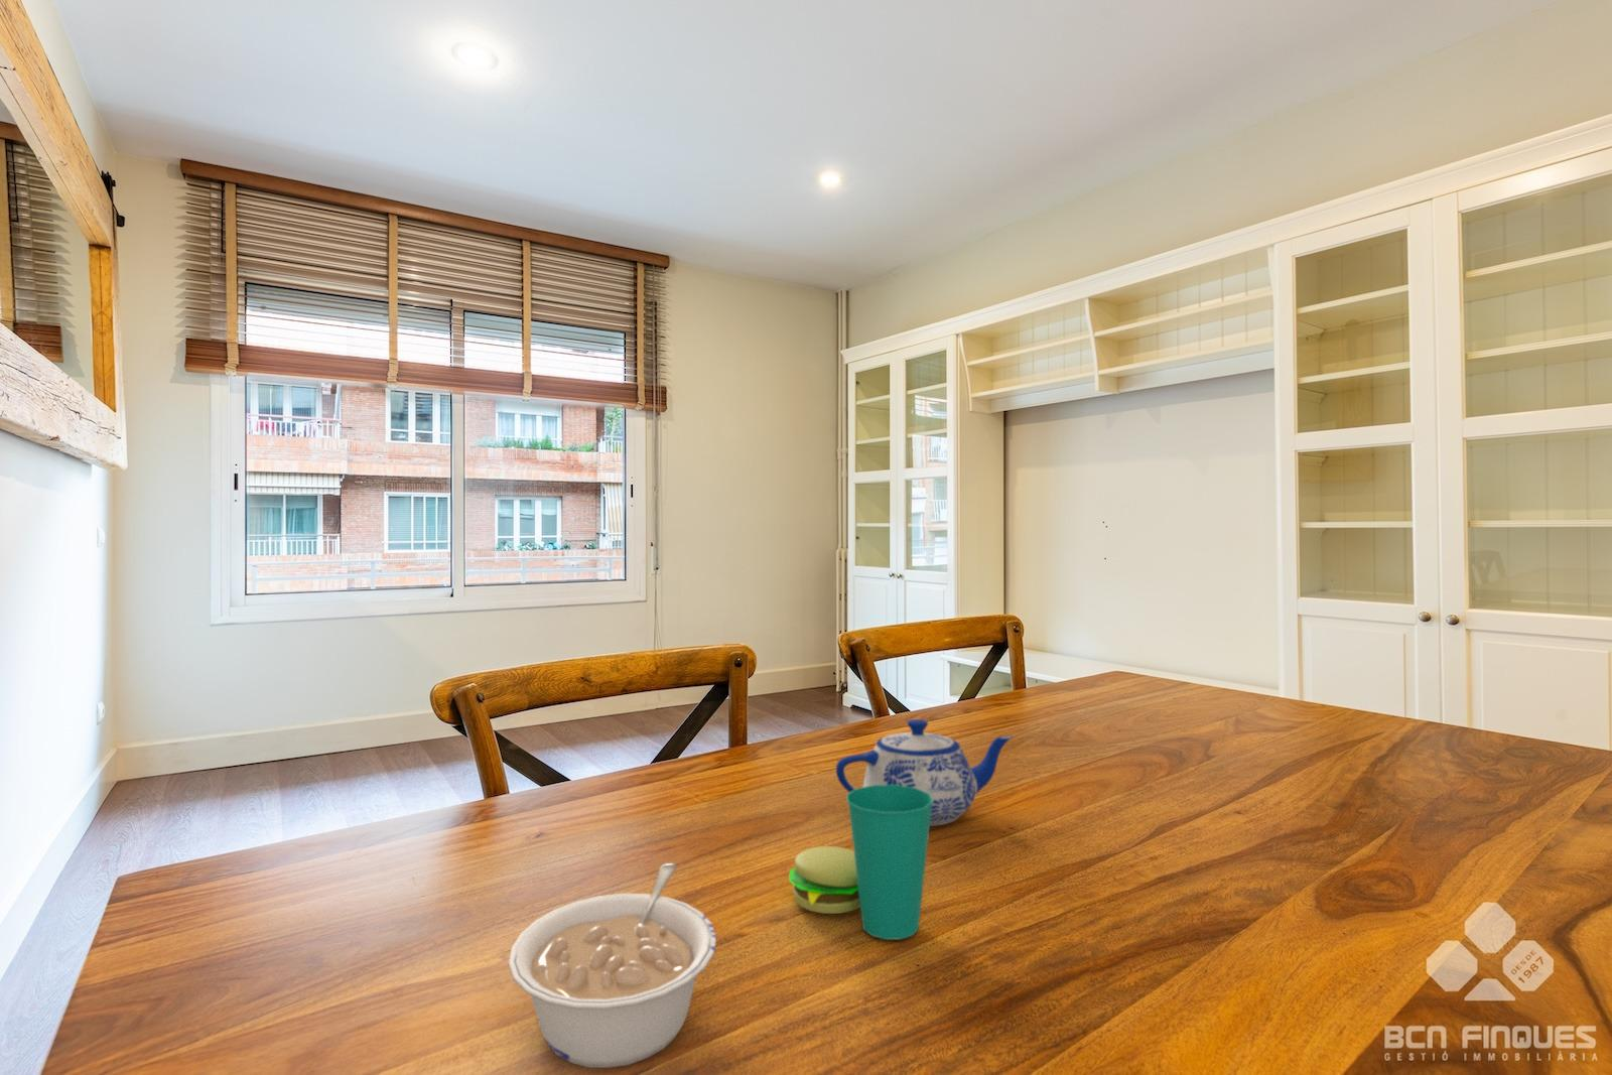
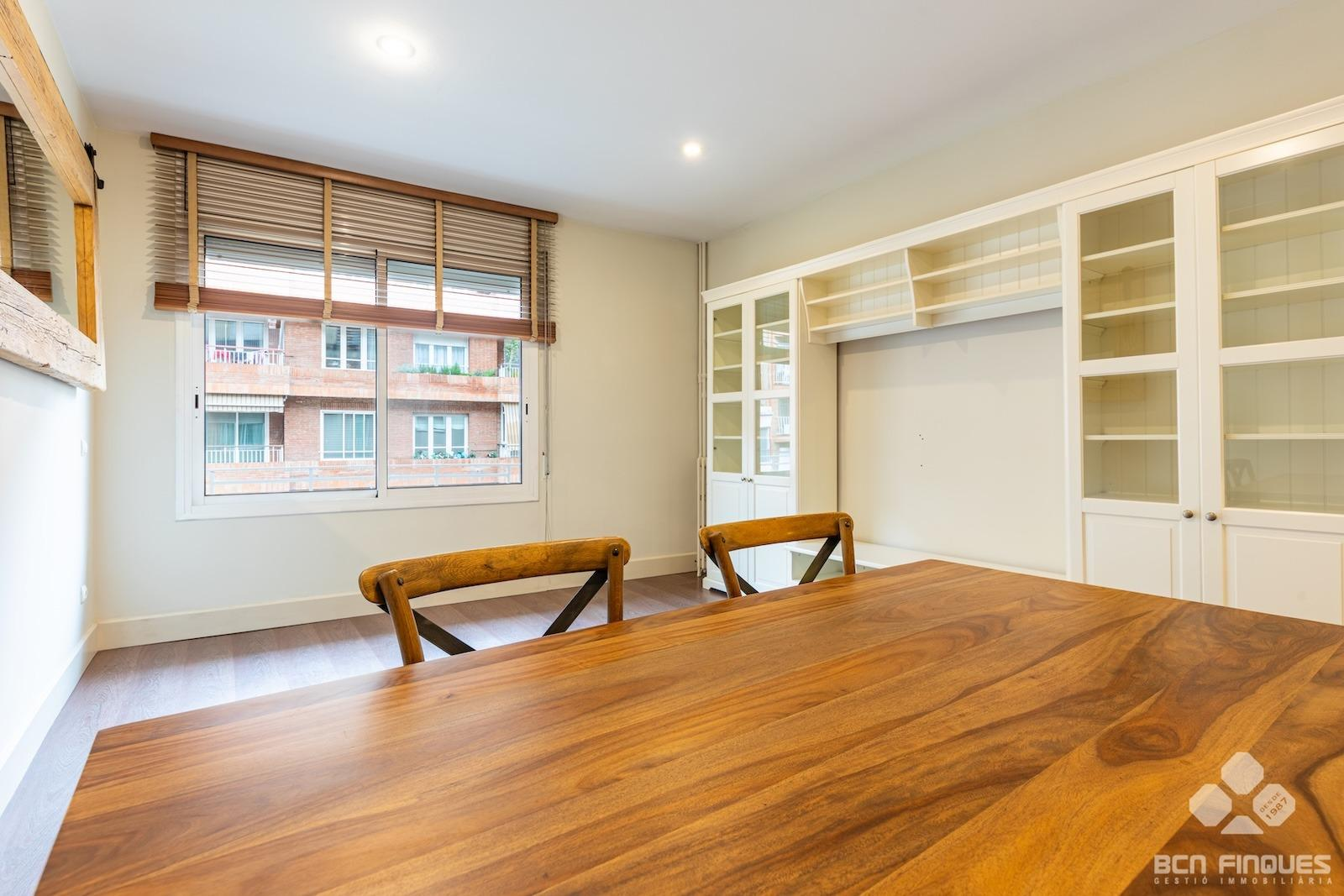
- legume [507,863,717,1069]
- cup [788,785,934,941]
- teapot [835,719,1013,827]
